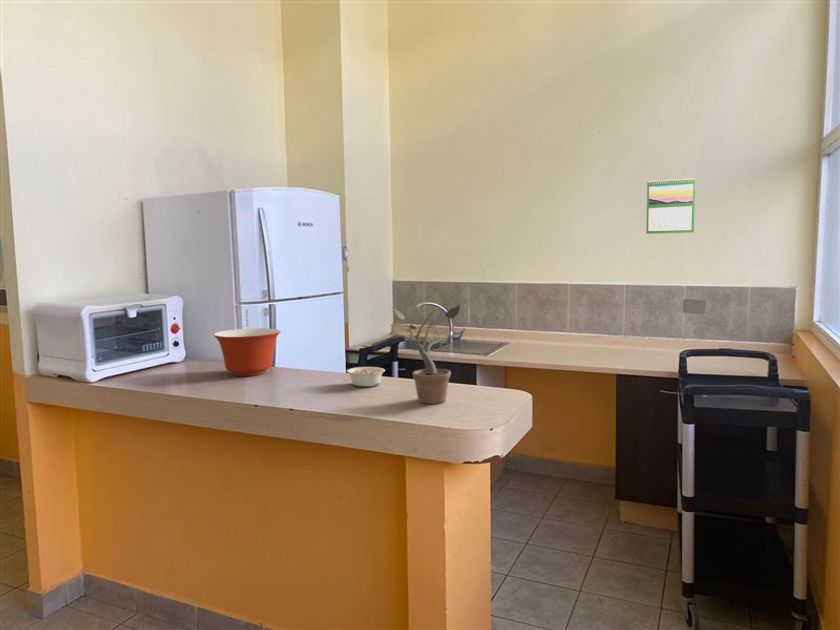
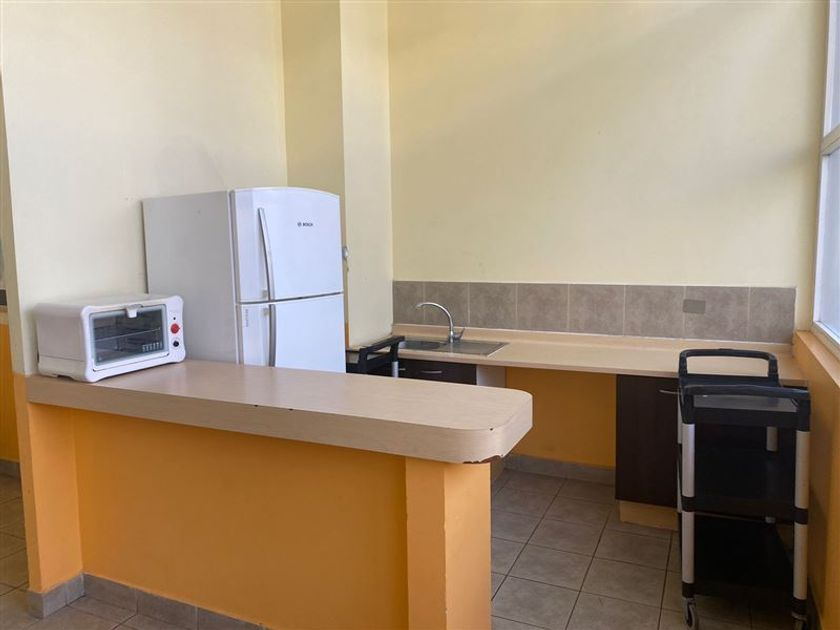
- legume [346,366,386,387]
- calendar [645,177,696,235]
- potted plant [389,294,461,405]
- mixing bowl [212,327,282,377]
